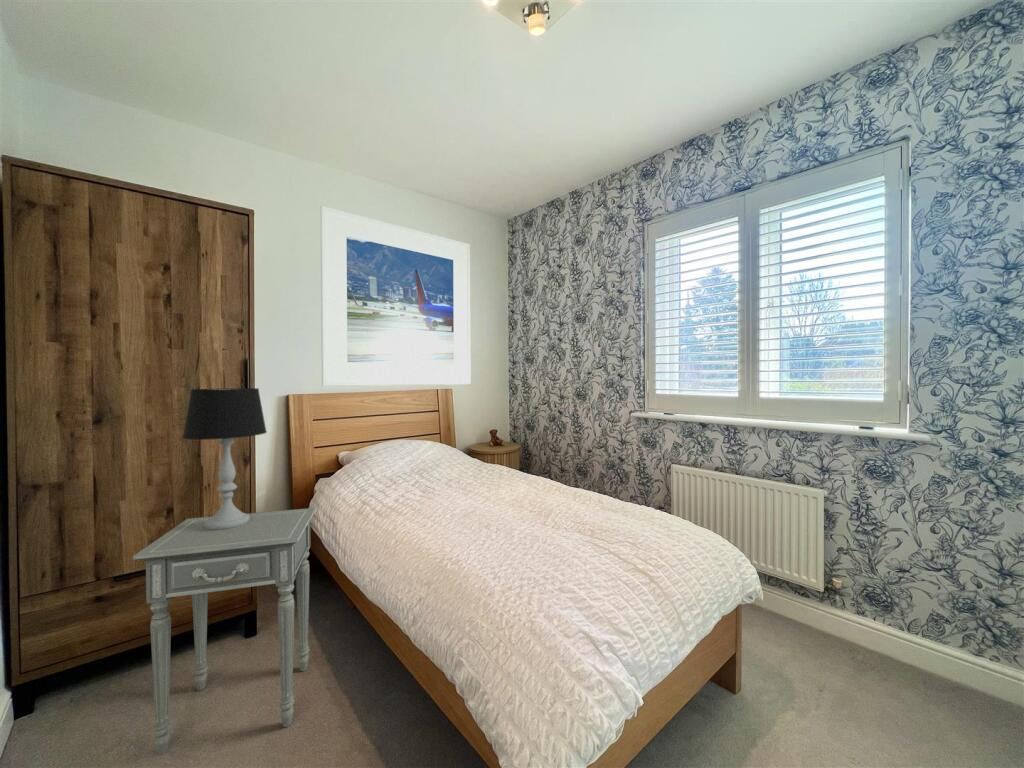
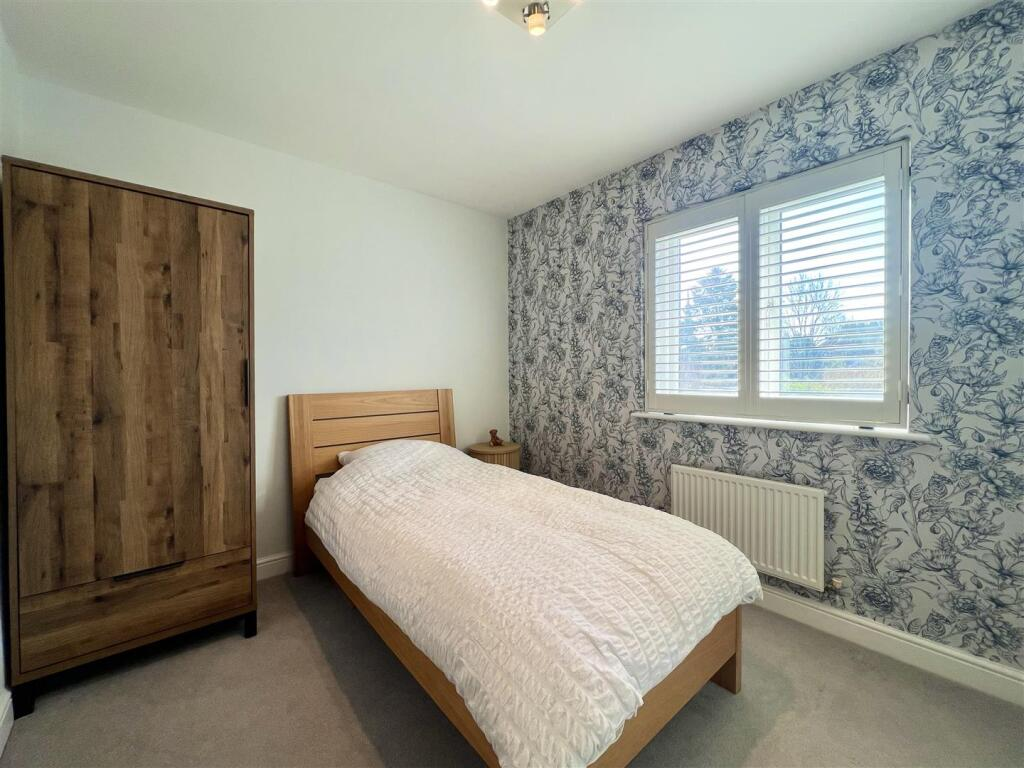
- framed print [319,205,471,387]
- side table [132,507,317,756]
- table lamp [181,387,268,530]
